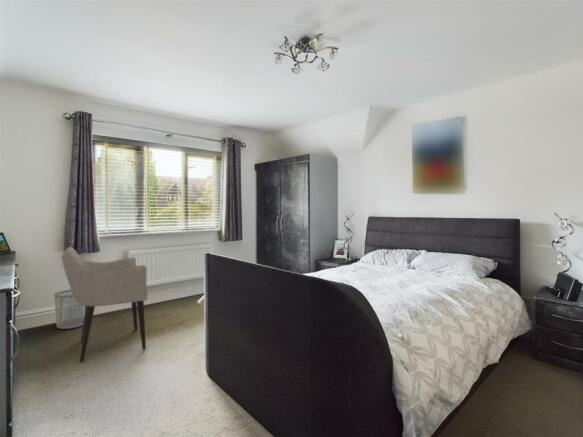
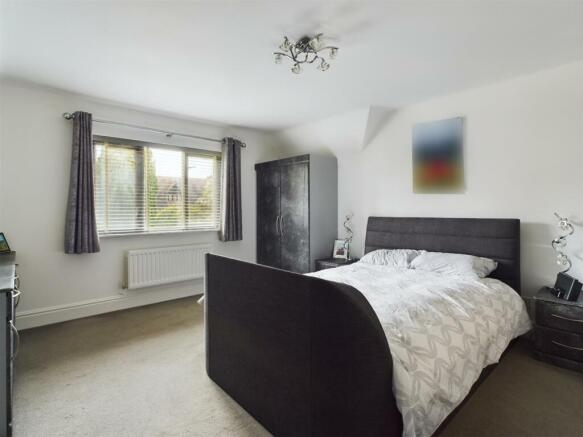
- waste bin [53,289,86,330]
- armchair [60,246,148,363]
